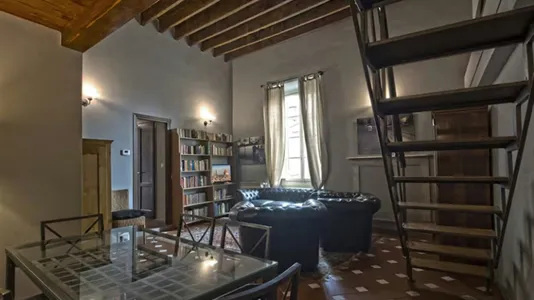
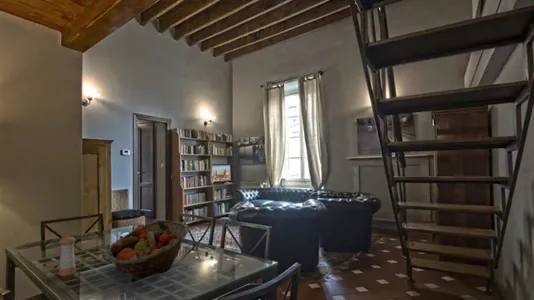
+ fruit basket [106,220,190,277]
+ pepper shaker [58,235,77,277]
